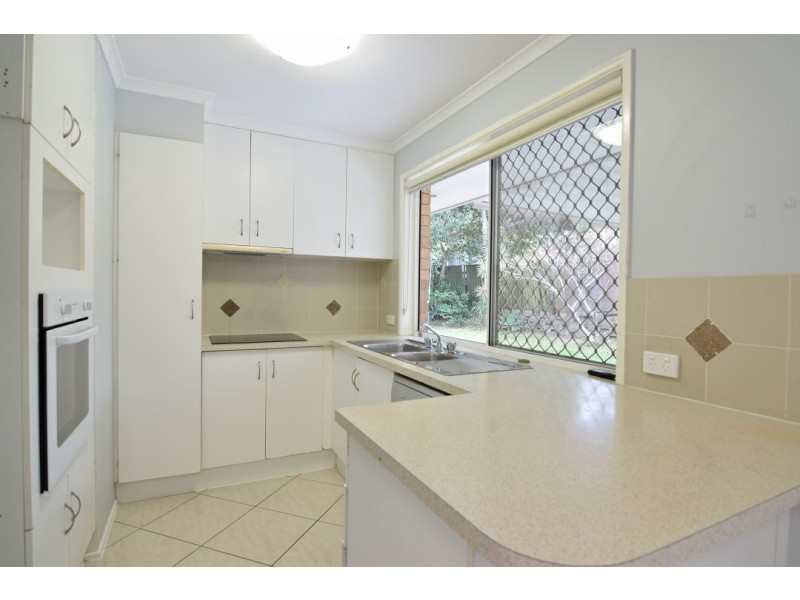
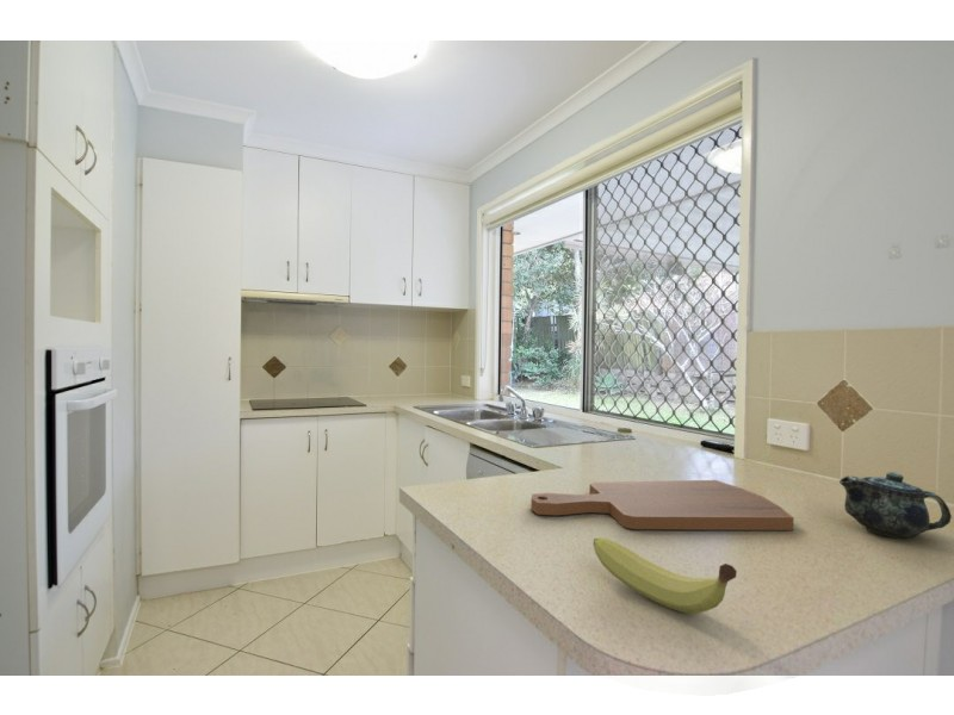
+ cutting board [529,479,795,531]
+ chinaware [838,471,953,539]
+ fruit [593,536,738,615]
